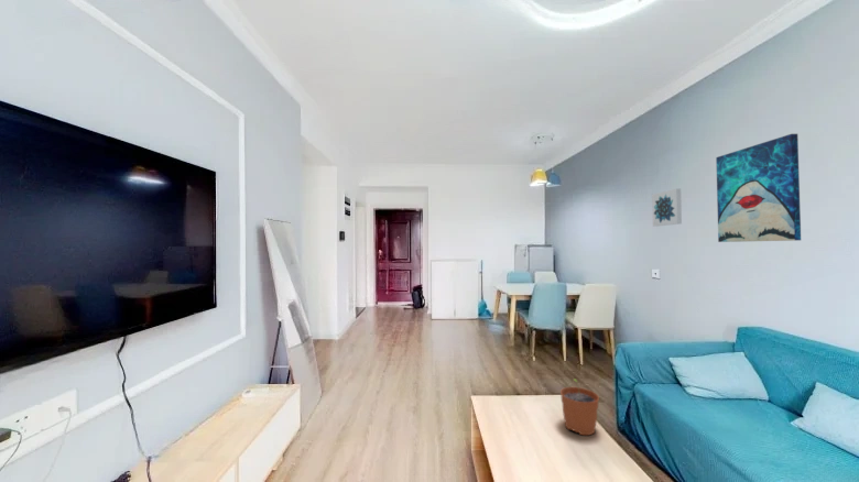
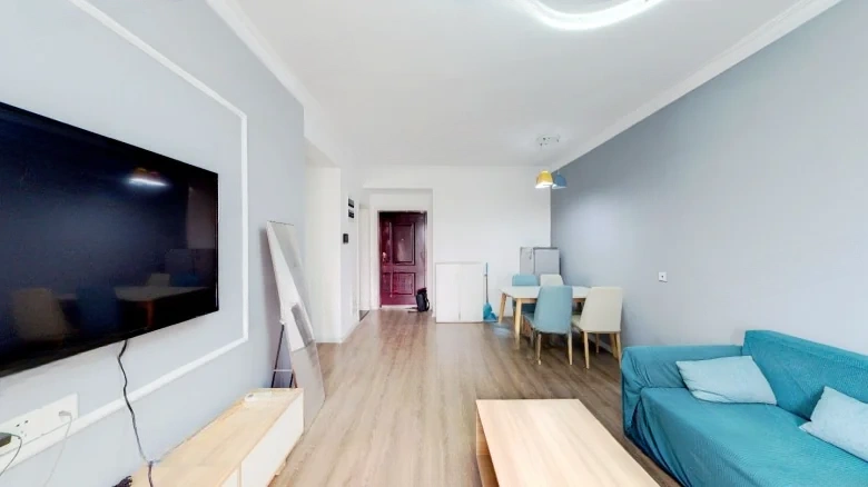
- wall art [651,188,683,227]
- plant pot [559,377,600,436]
- wall art [715,133,802,243]
